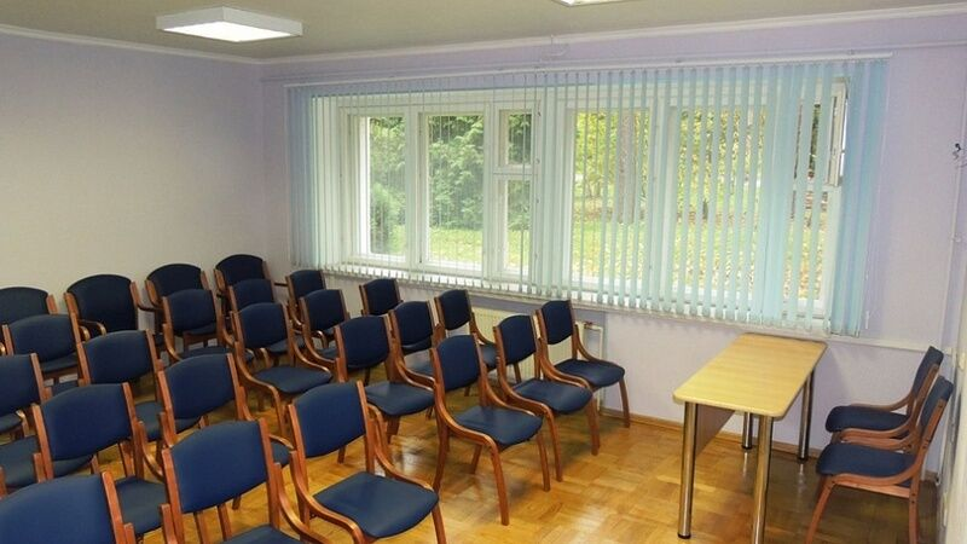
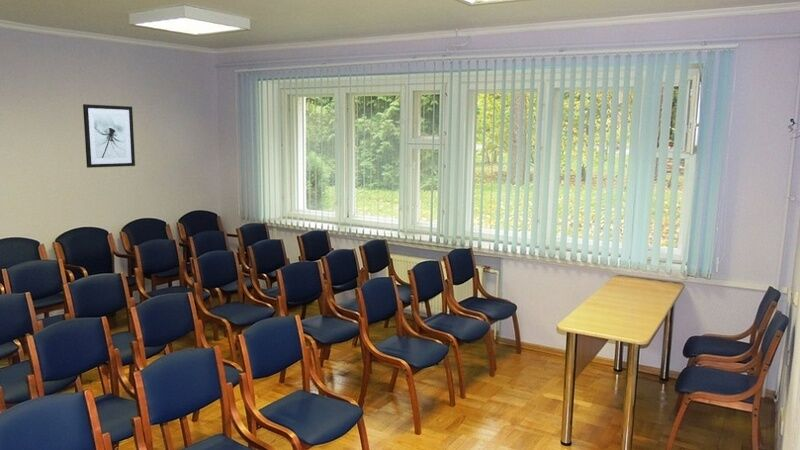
+ wall art [82,103,136,169]
